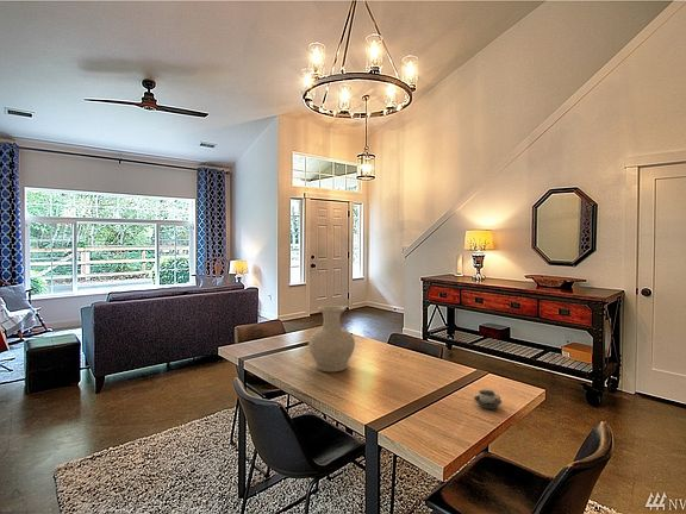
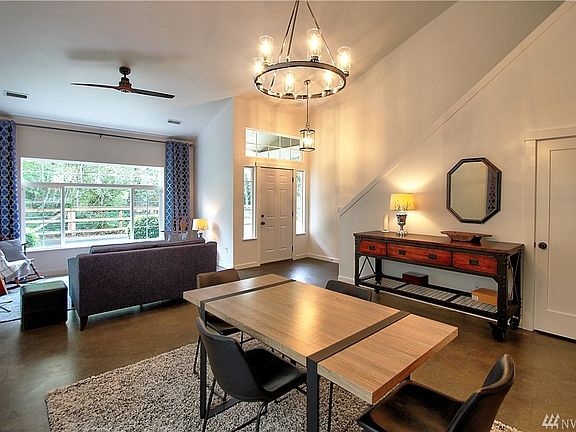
- cup [473,388,503,410]
- vase [307,305,356,372]
